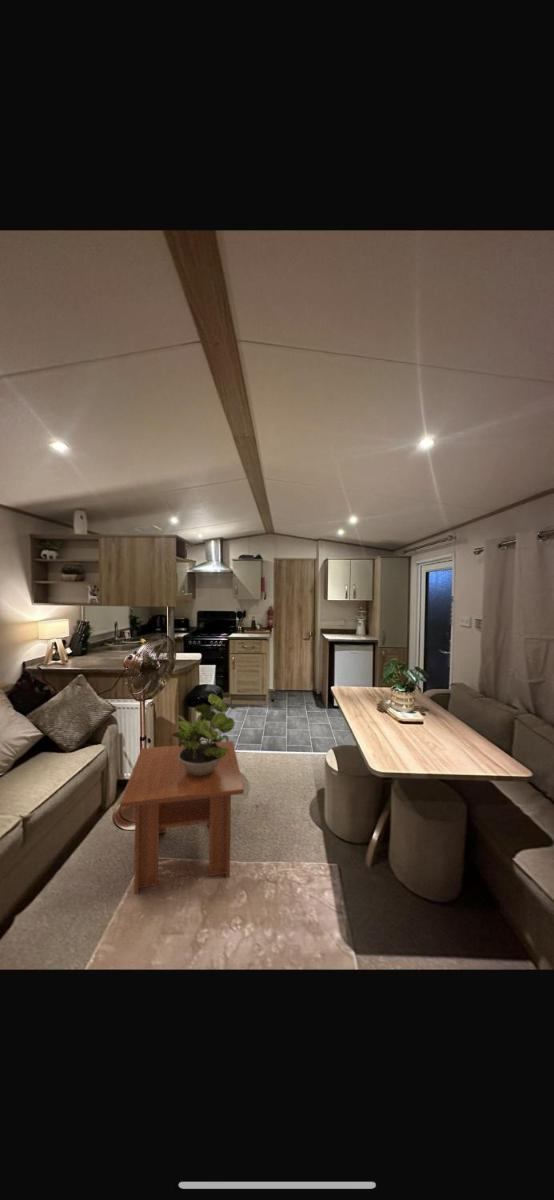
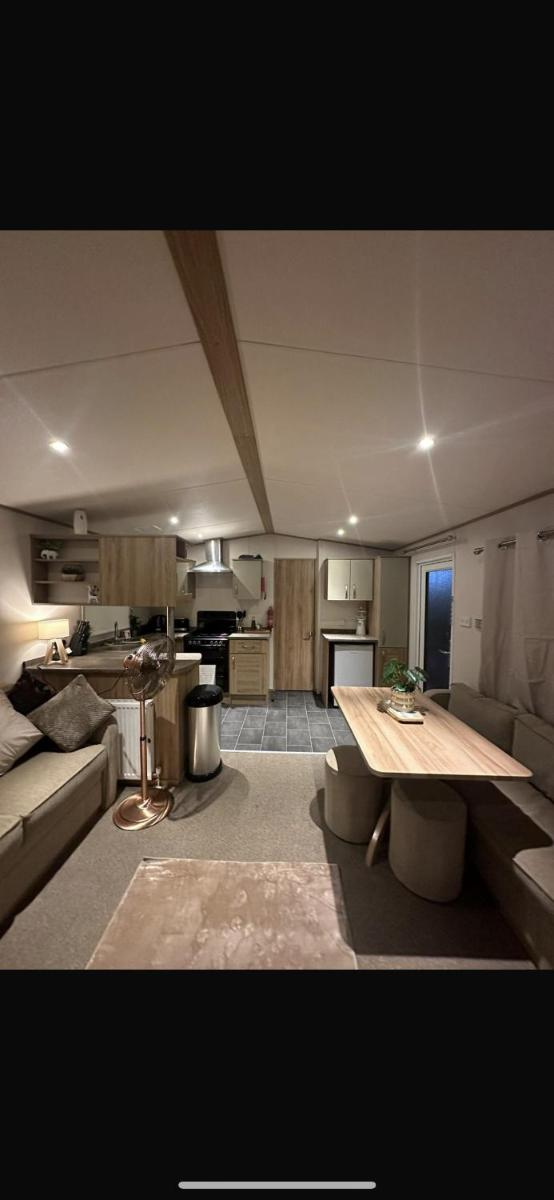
- coffee table [119,740,245,895]
- potted plant [171,693,236,776]
